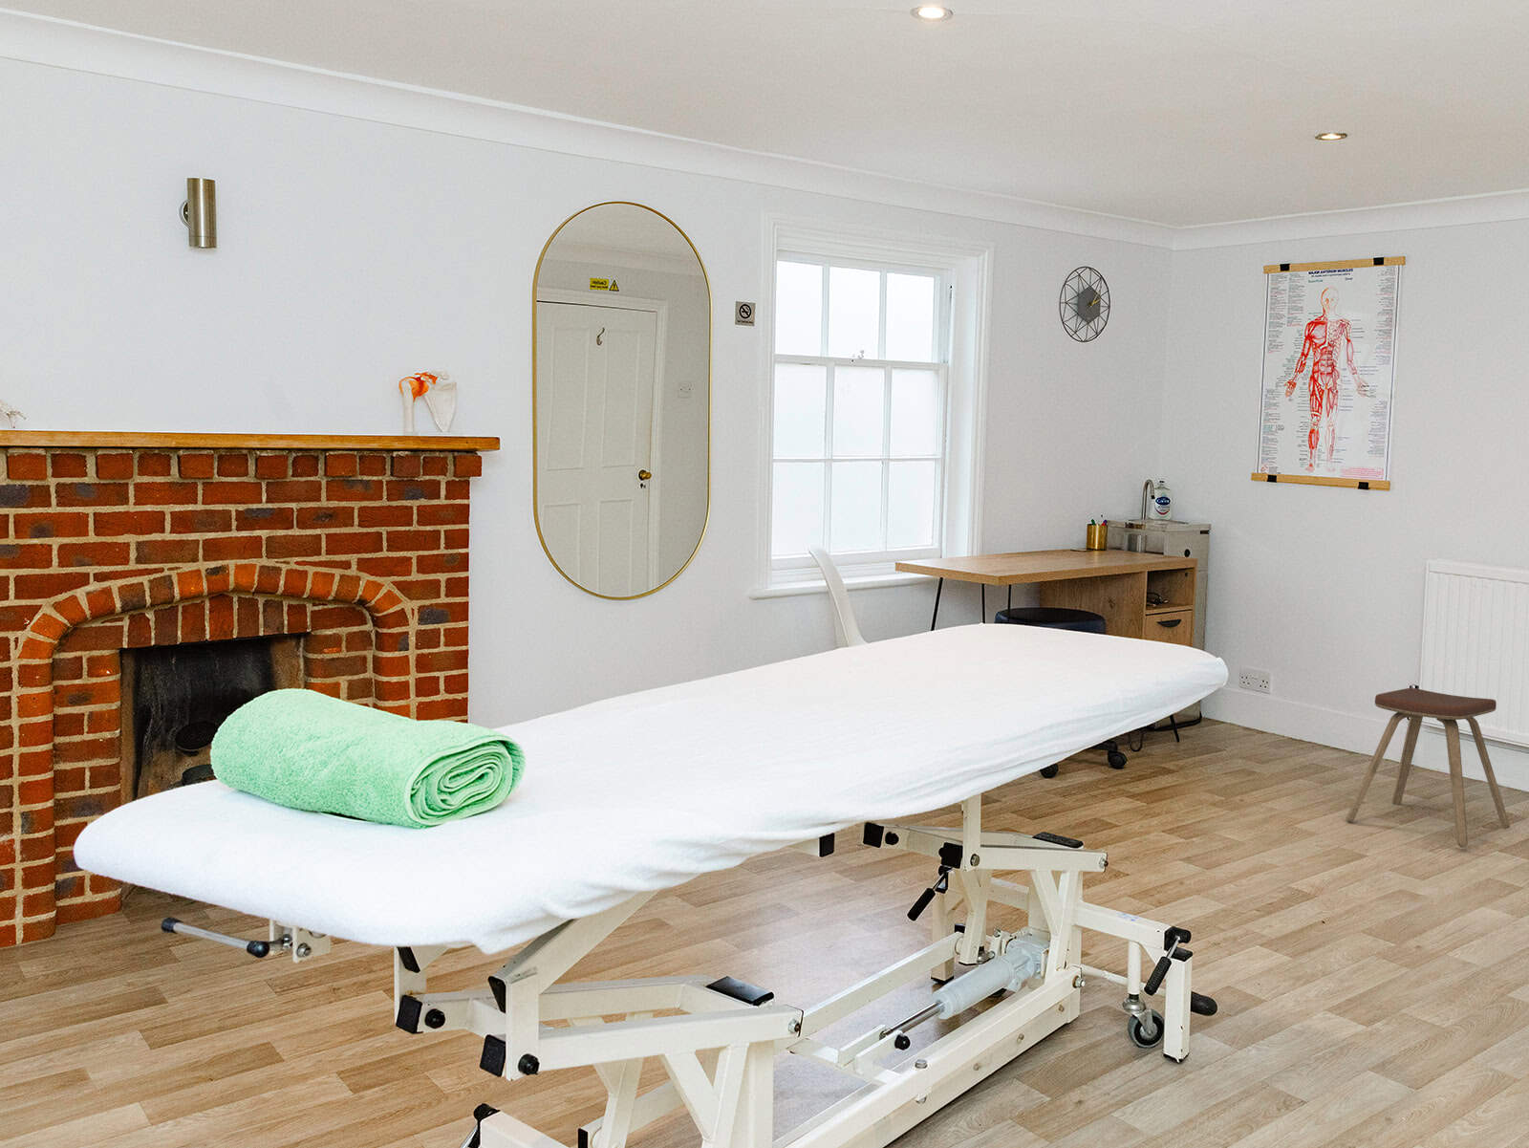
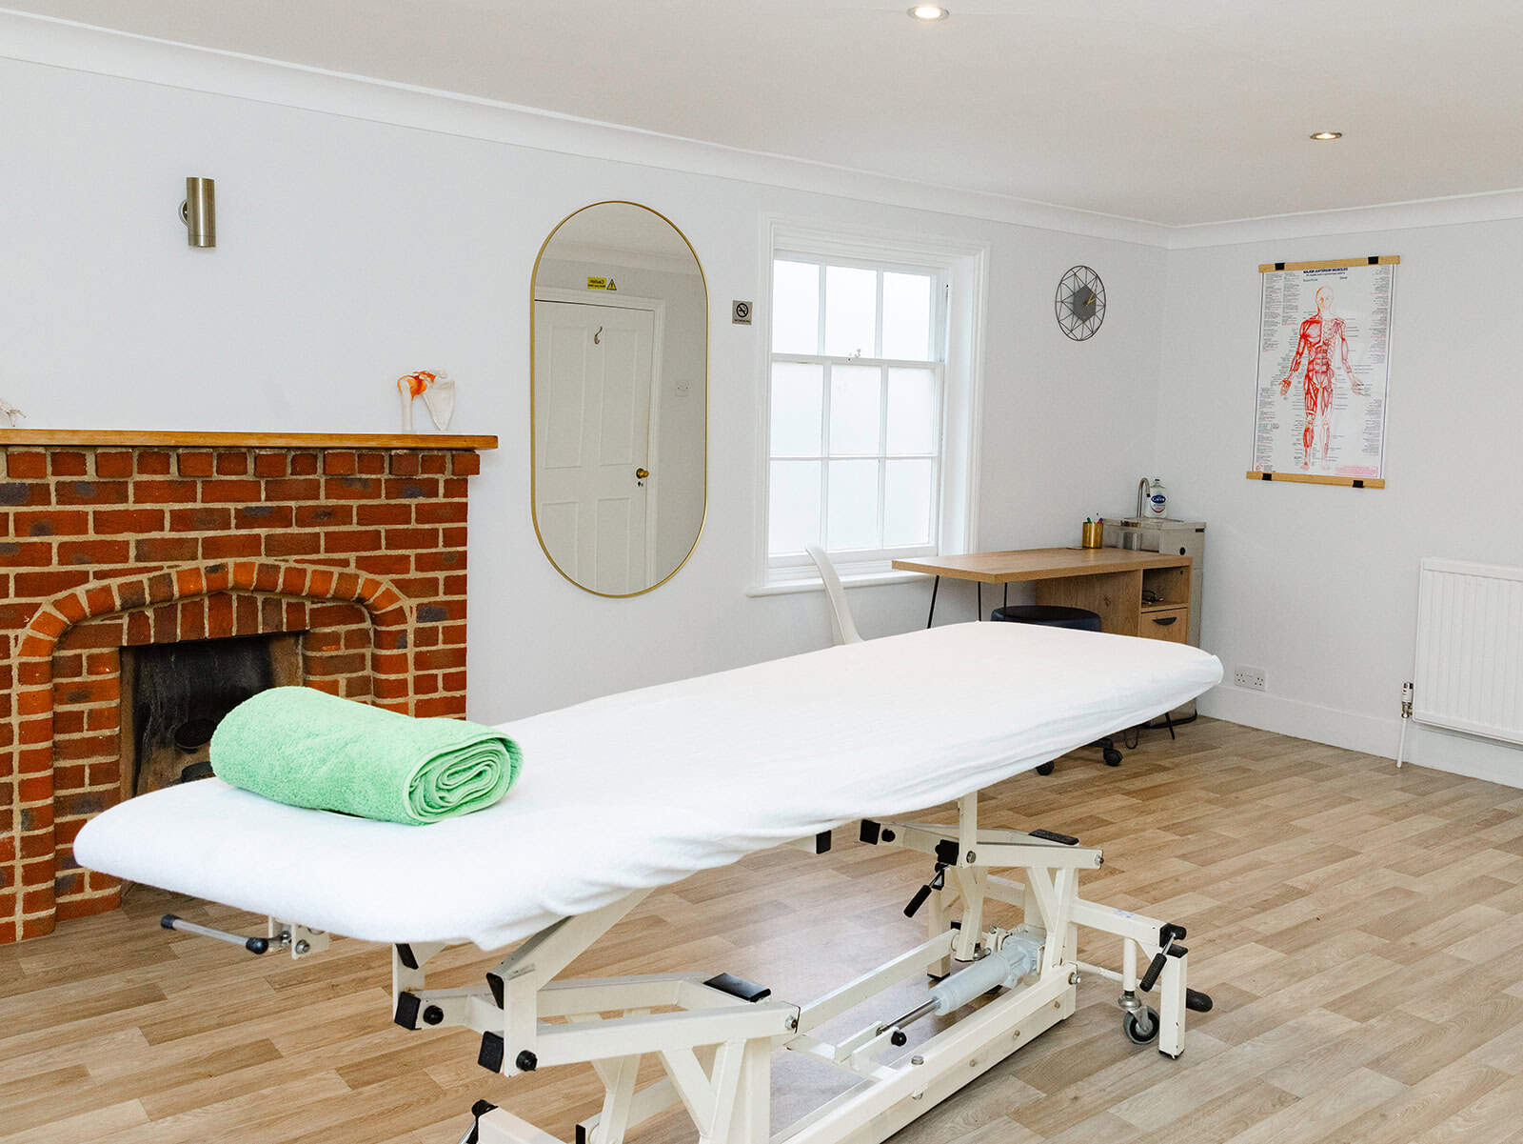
- music stool [1346,687,1511,848]
